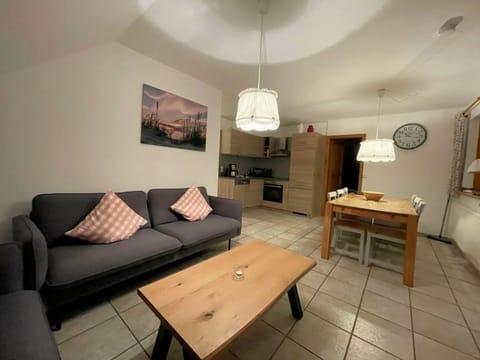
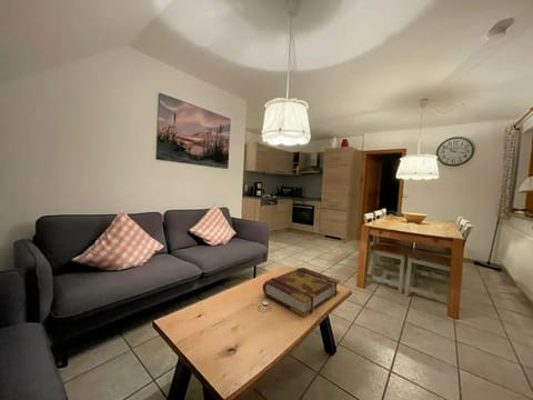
+ book [261,266,341,318]
